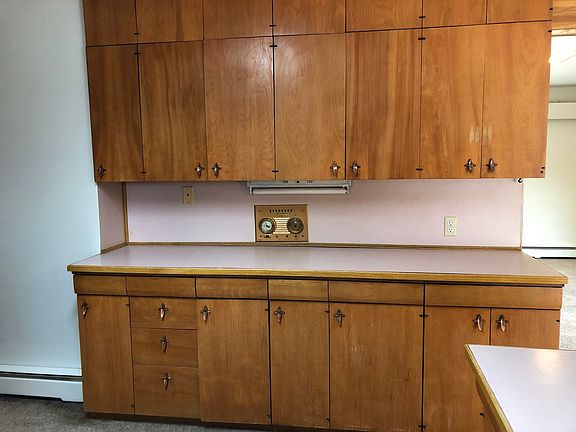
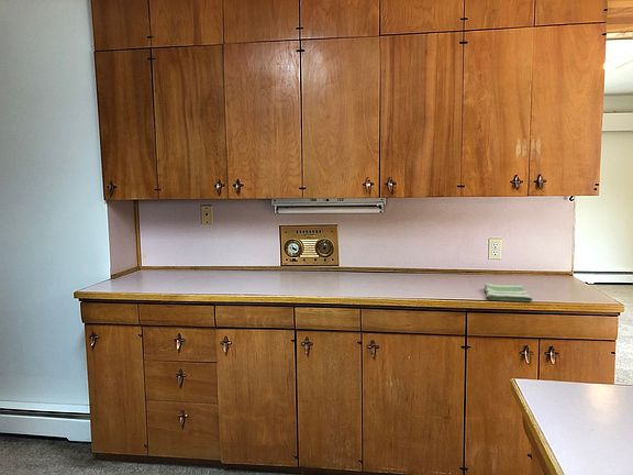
+ dish towel [484,283,533,302]
